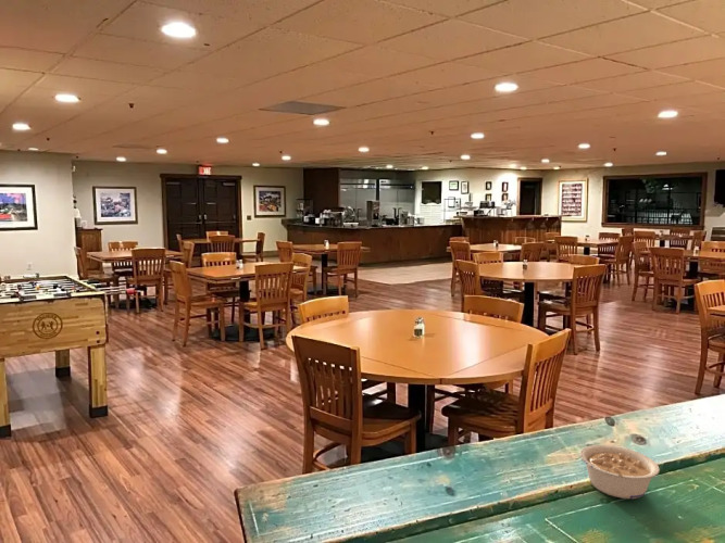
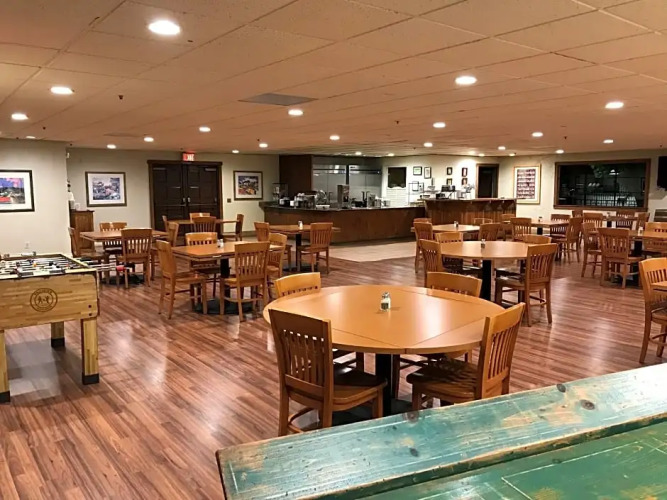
- legume [578,444,661,500]
